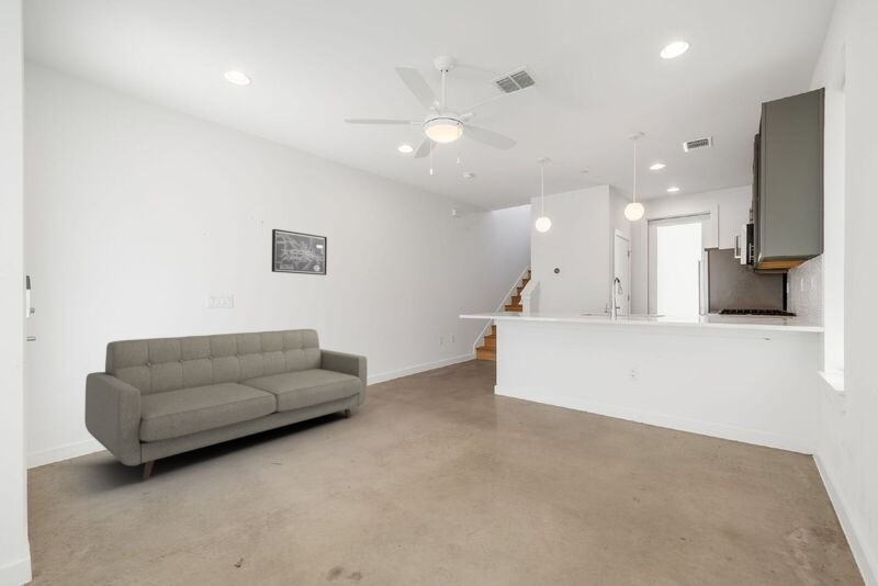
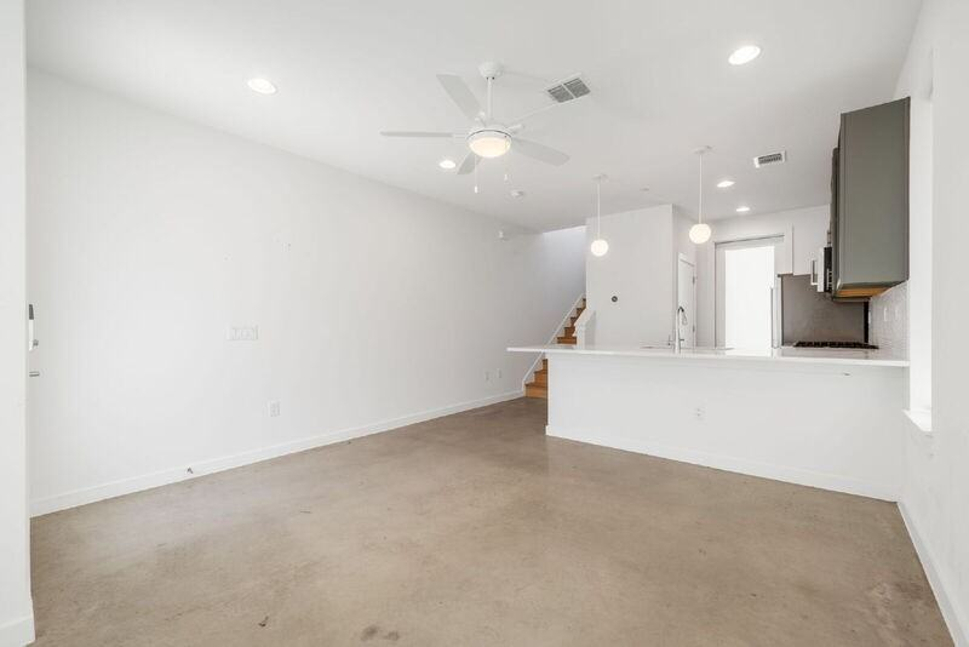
- wall art [271,228,328,277]
- sofa [83,328,369,480]
